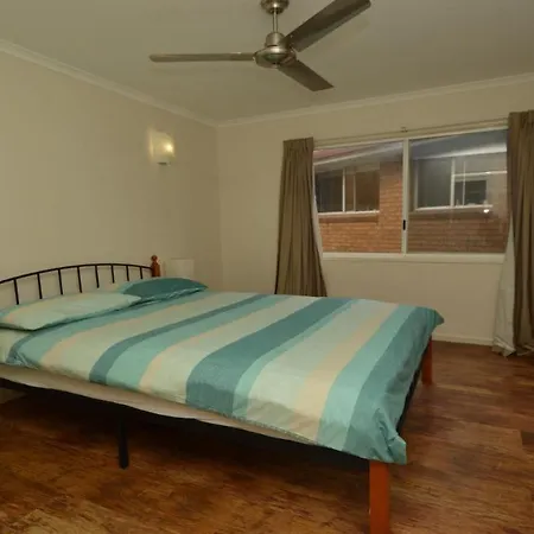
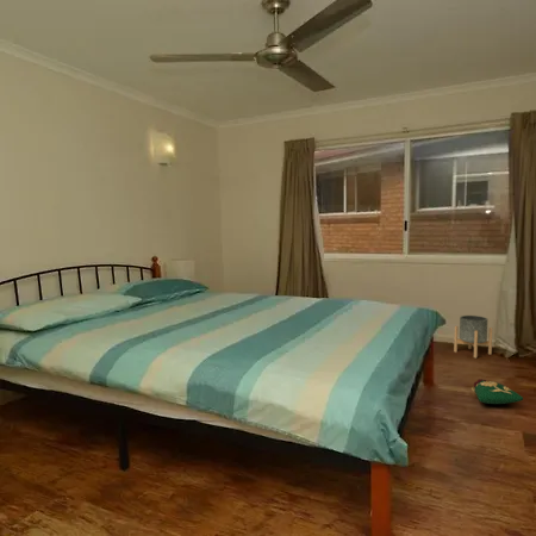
+ bag [470,378,524,405]
+ planter [453,314,493,360]
